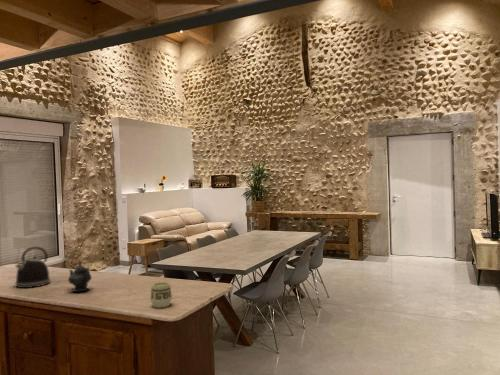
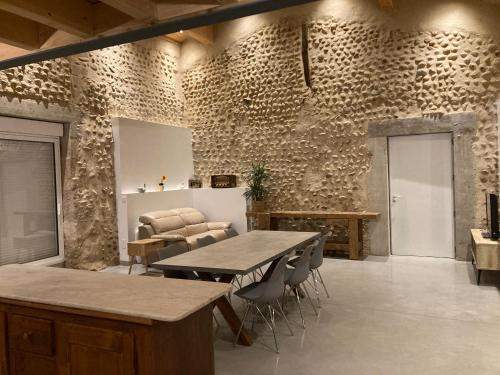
- cup [150,281,173,309]
- teapot [67,260,92,292]
- kettle [14,246,51,289]
